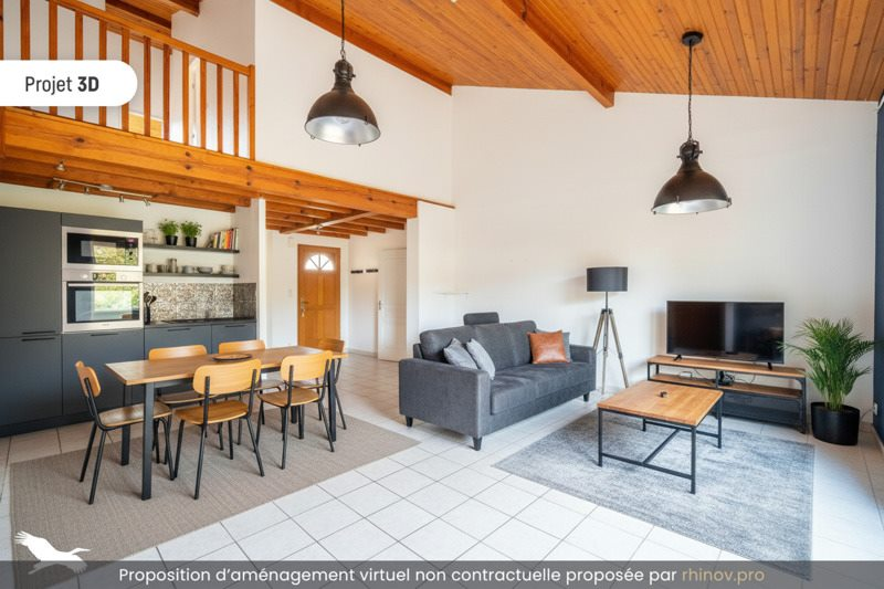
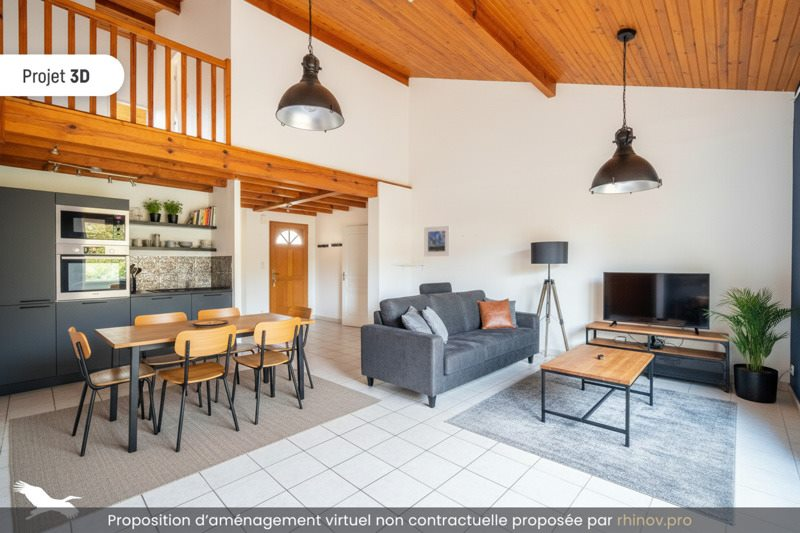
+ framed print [423,225,451,257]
